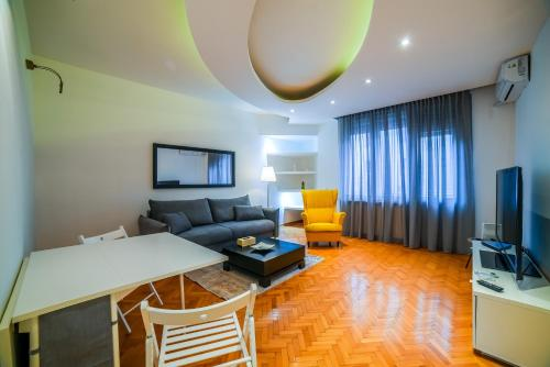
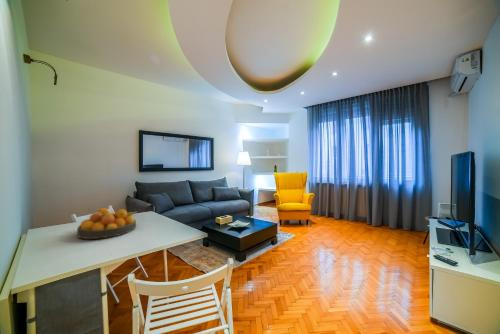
+ fruit bowl [76,207,138,240]
